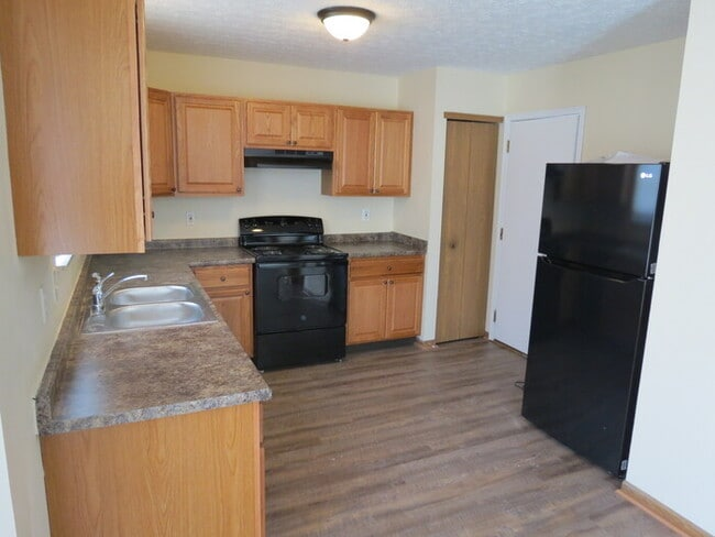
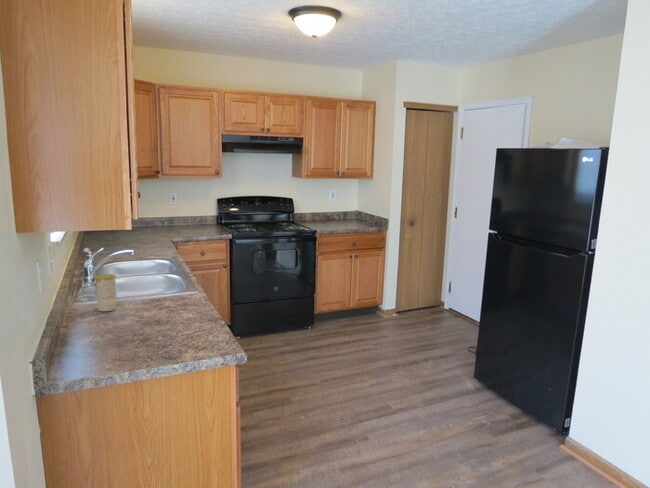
+ candle [95,273,118,312]
